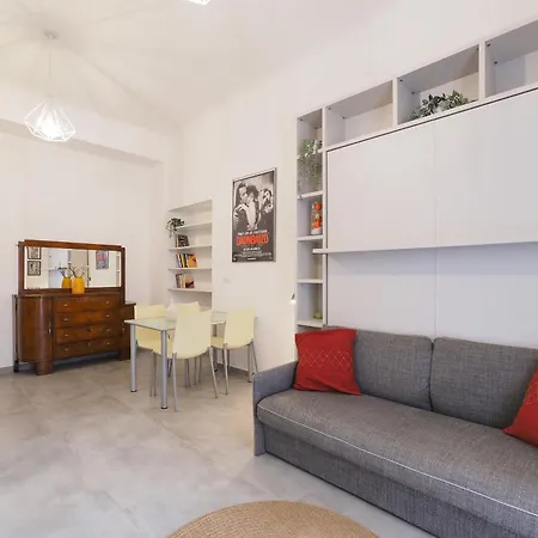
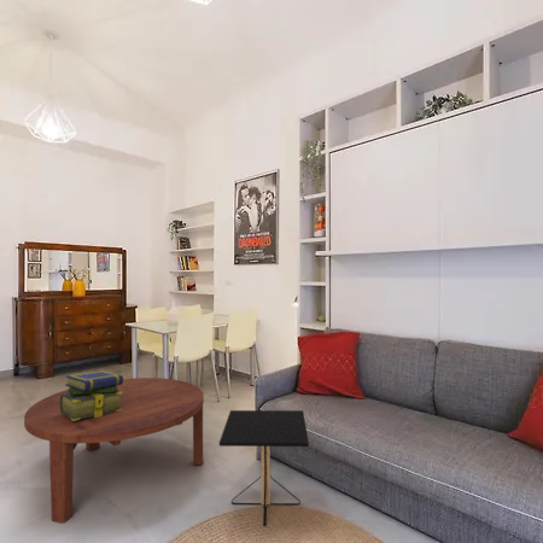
+ stack of books [60,369,124,421]
+ coffee table [23,376,205,524]
+ side table [218,409,310,527]
